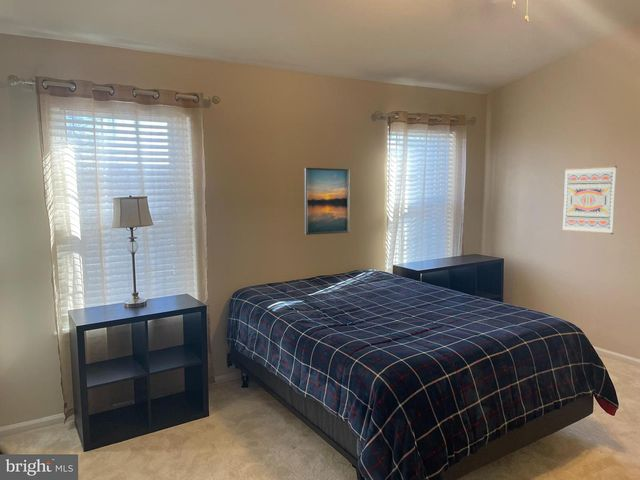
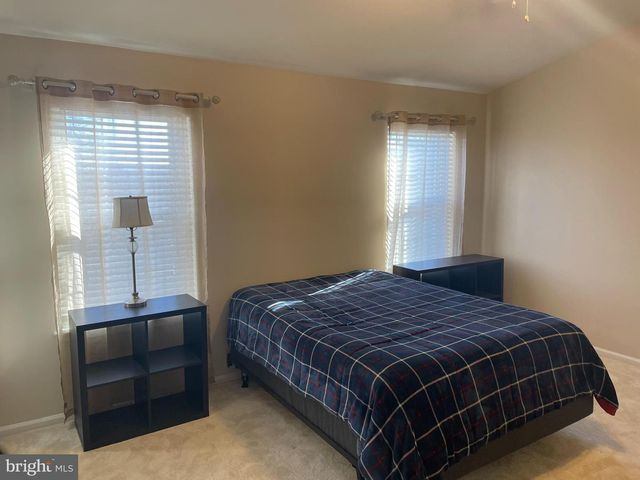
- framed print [303,167,350,236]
- wall art [561,165,618,235]
